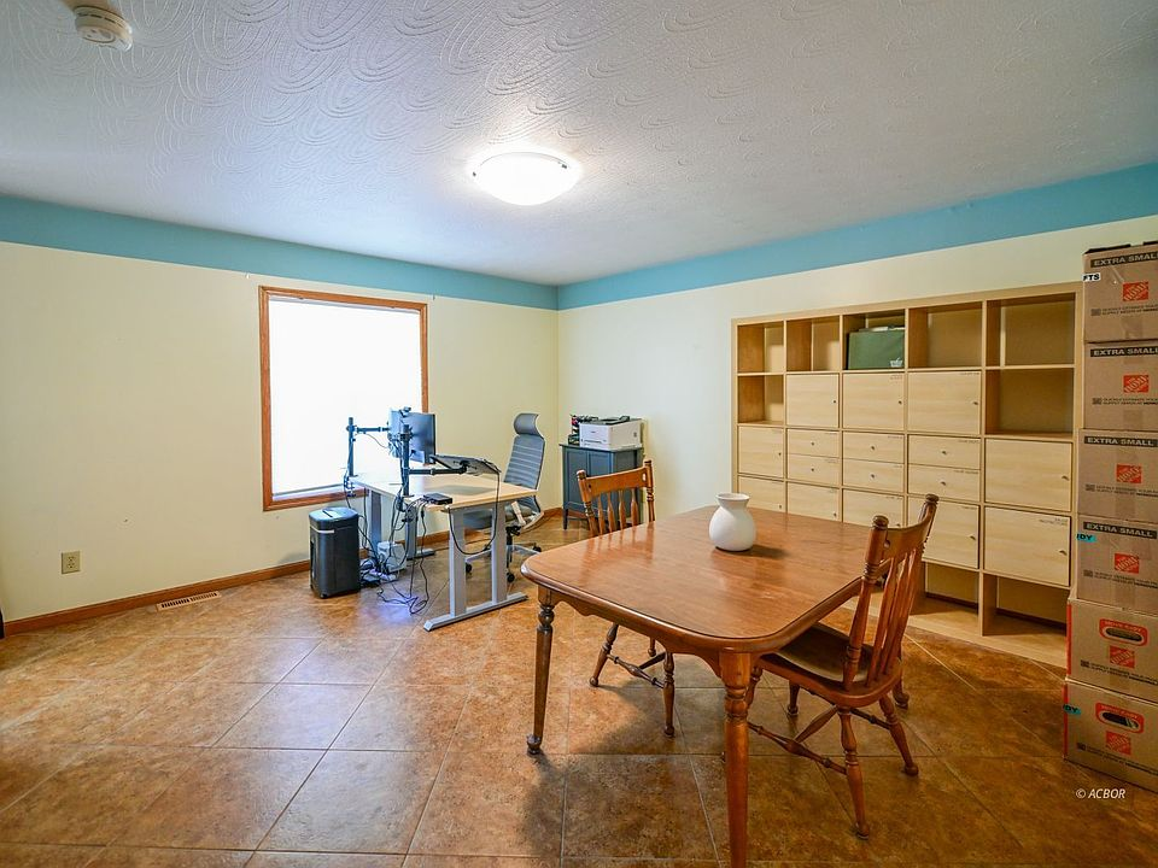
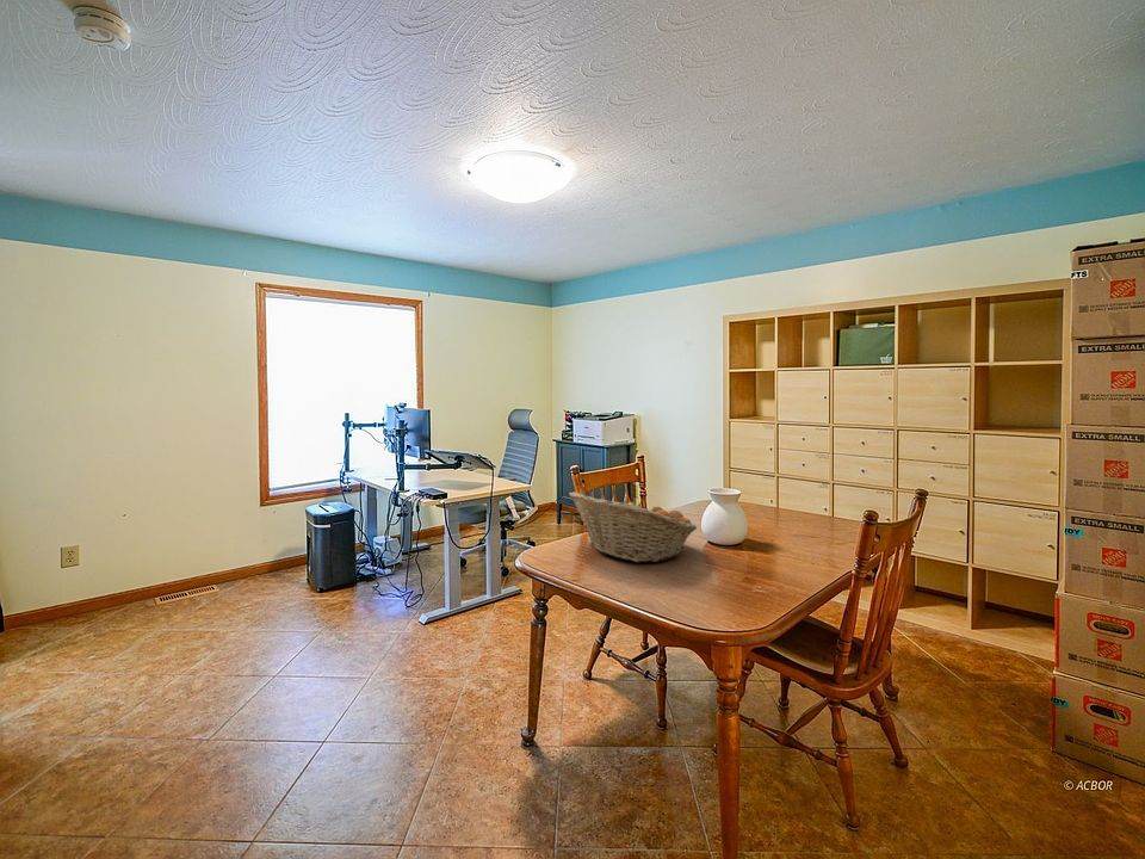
+ fruit basket [568,490,698,563]
